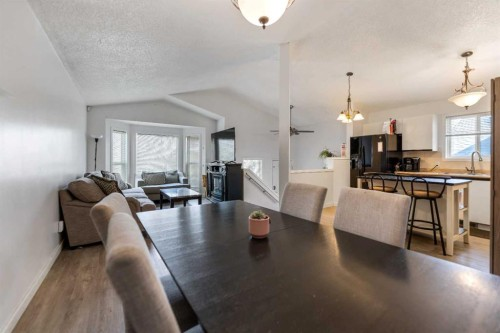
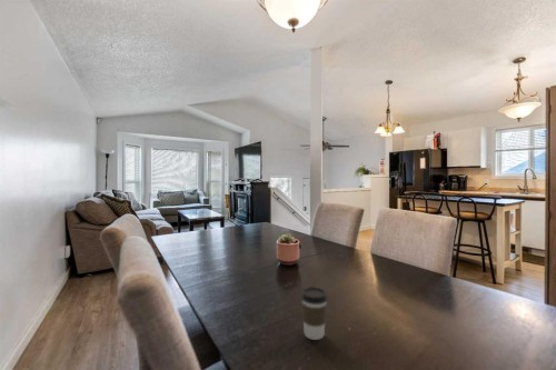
+ coffee cup [300,287,329,341]
